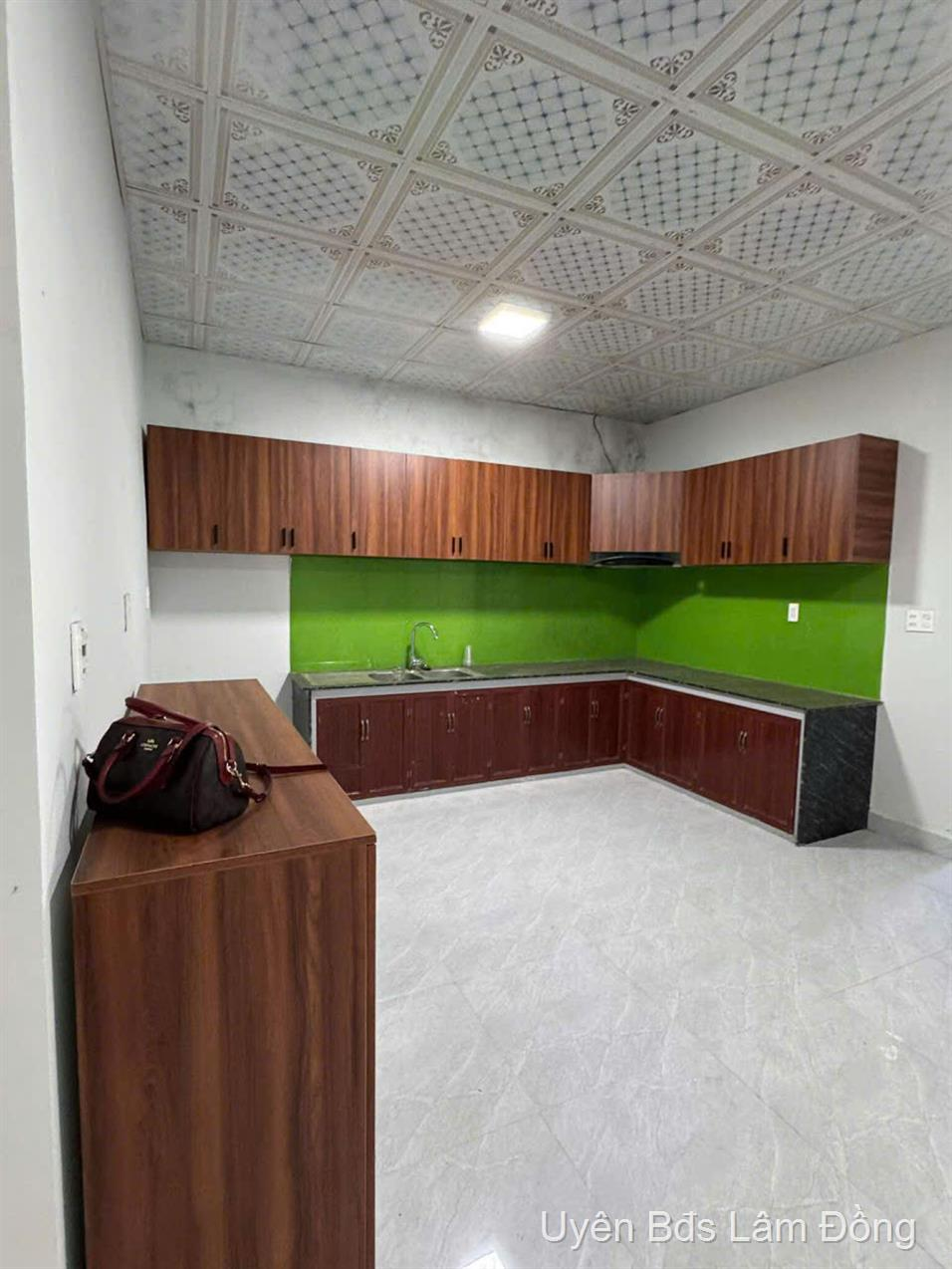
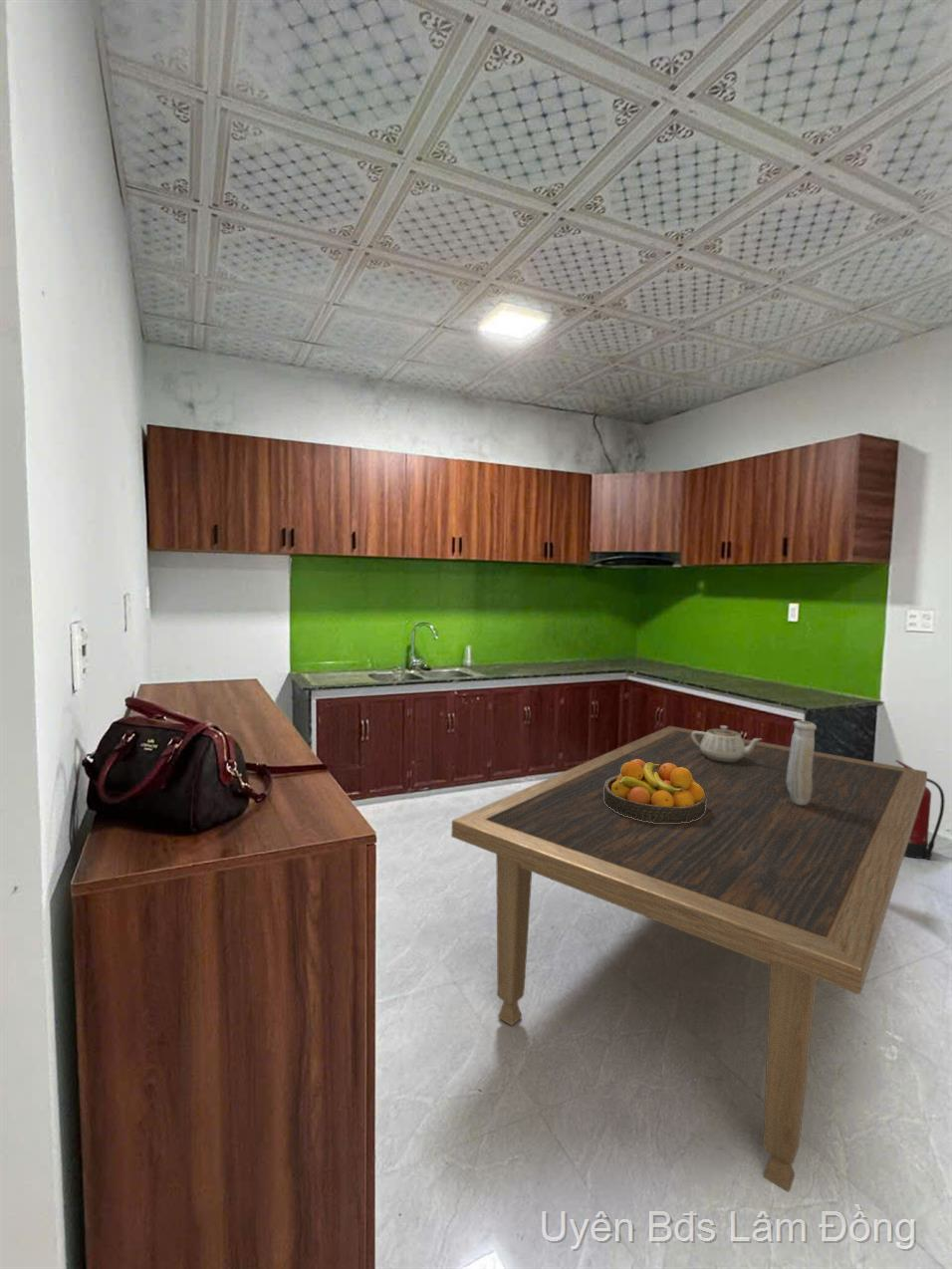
+ fruit bowl [603,759,706,823]
+ vase [787,719,818,806]
+ teapot [691,724,763,762]
+ dining table [450,725,928,1193]
+ fire extinguisher [894,759,946,861]
